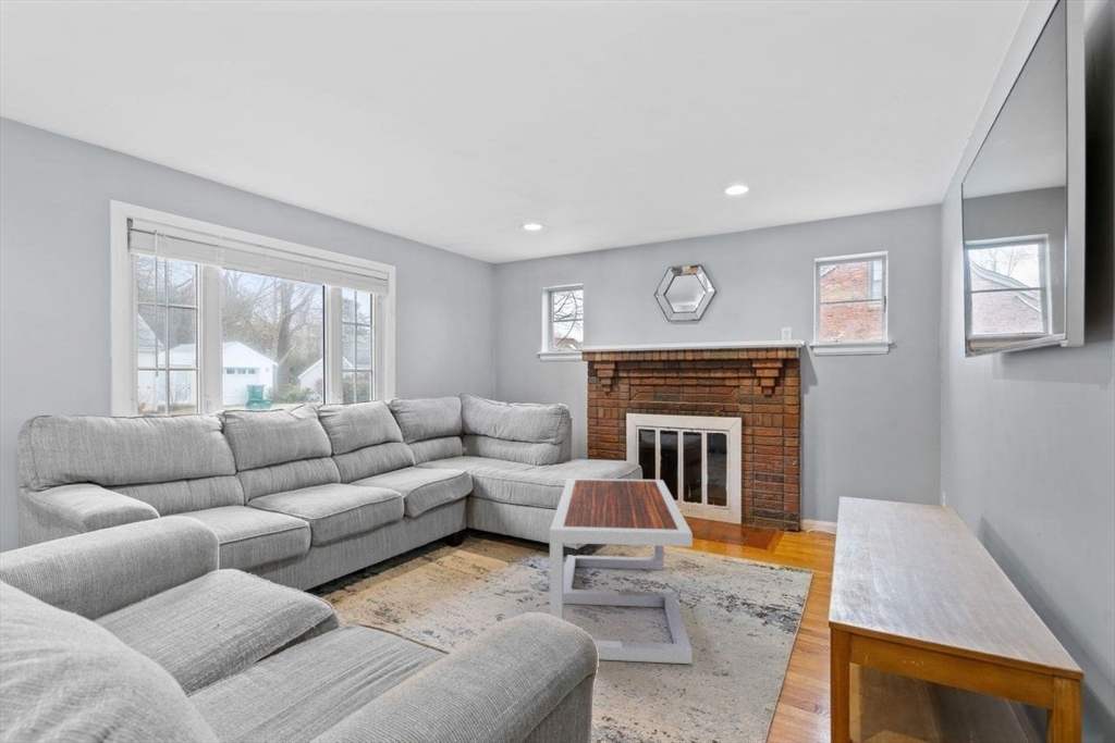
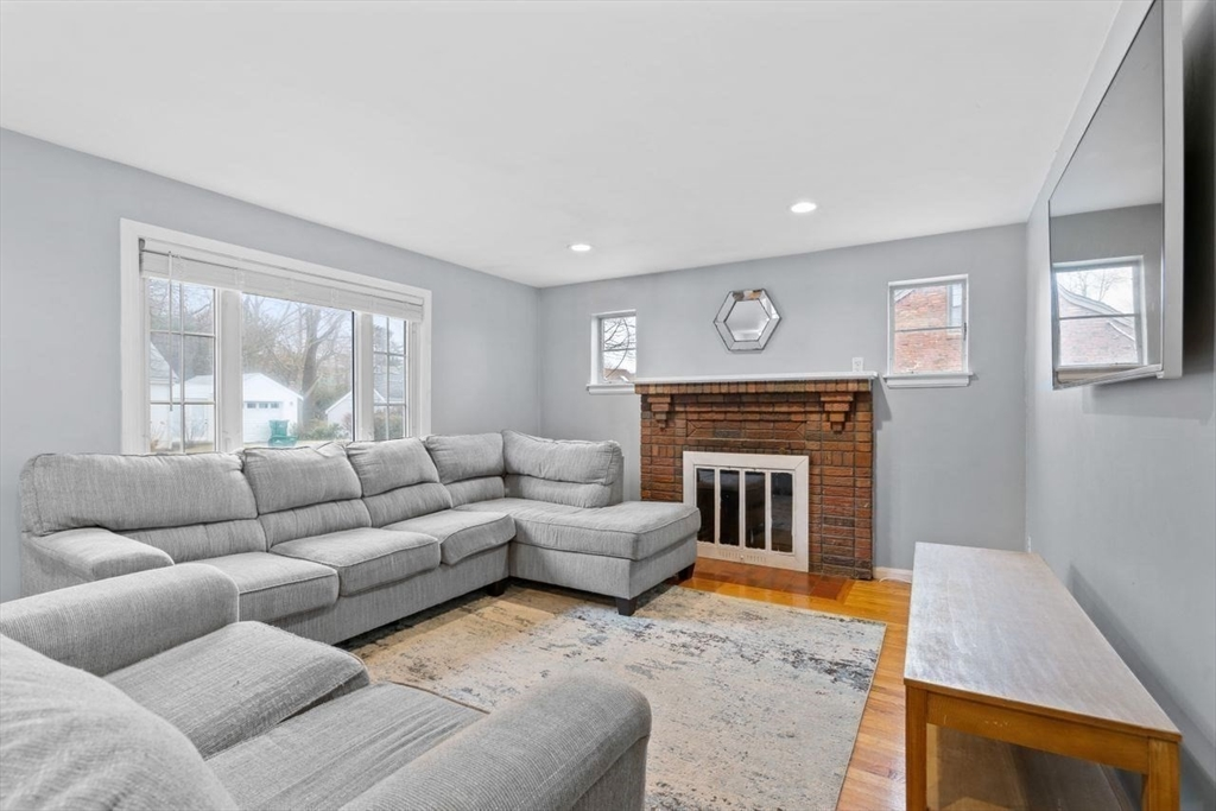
- coffee table [549,478,694,665]
